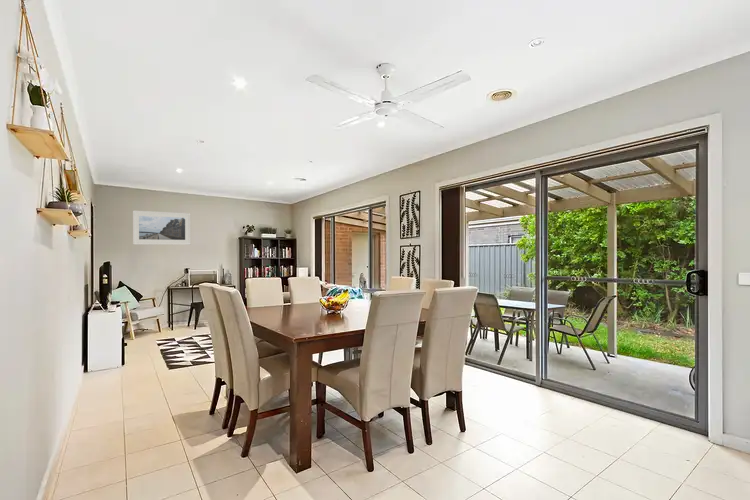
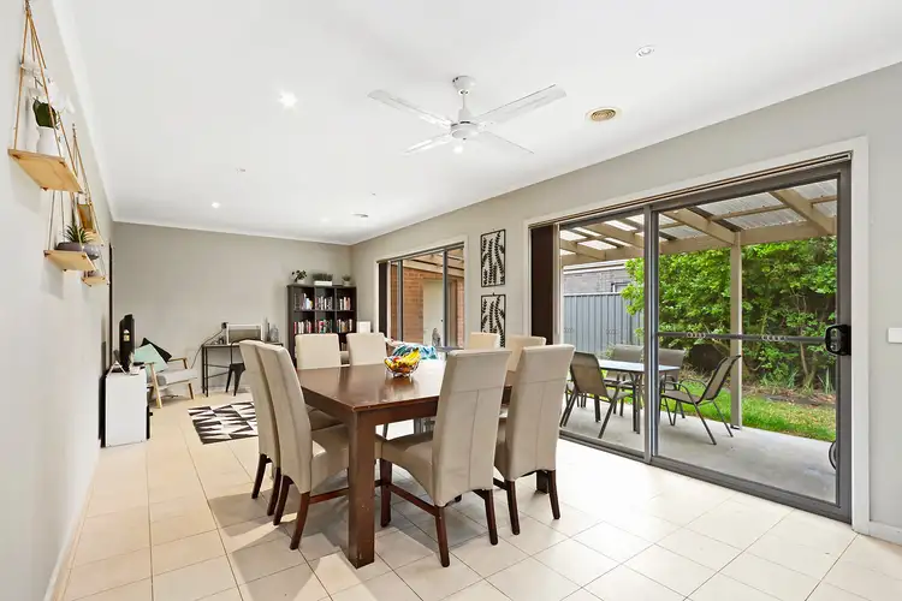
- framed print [132,209,192,246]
